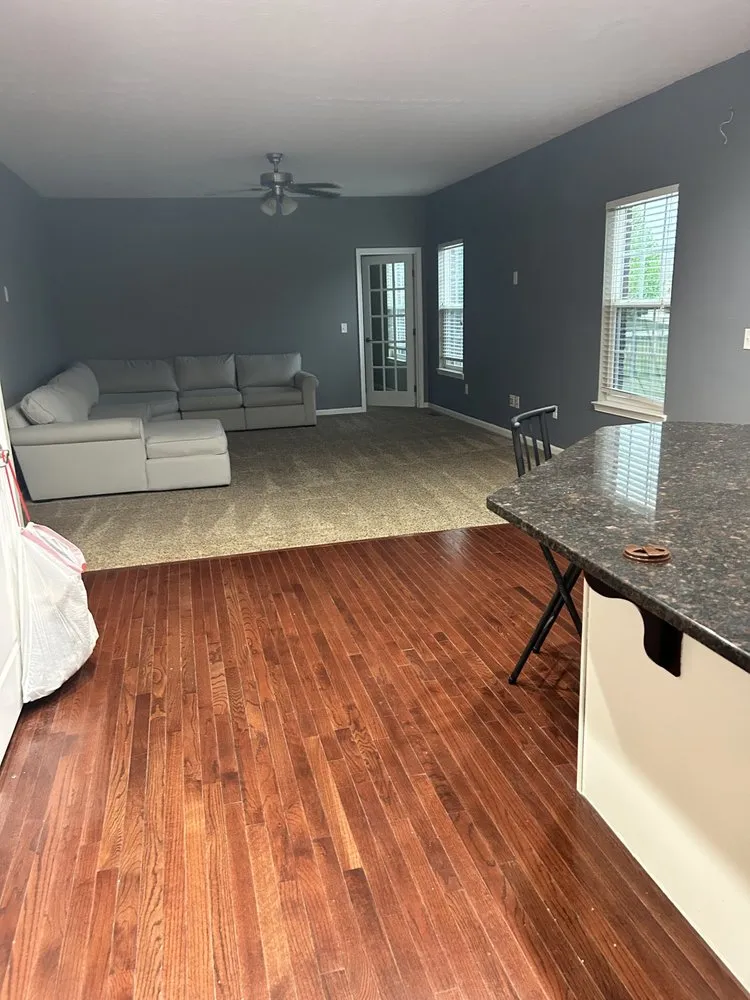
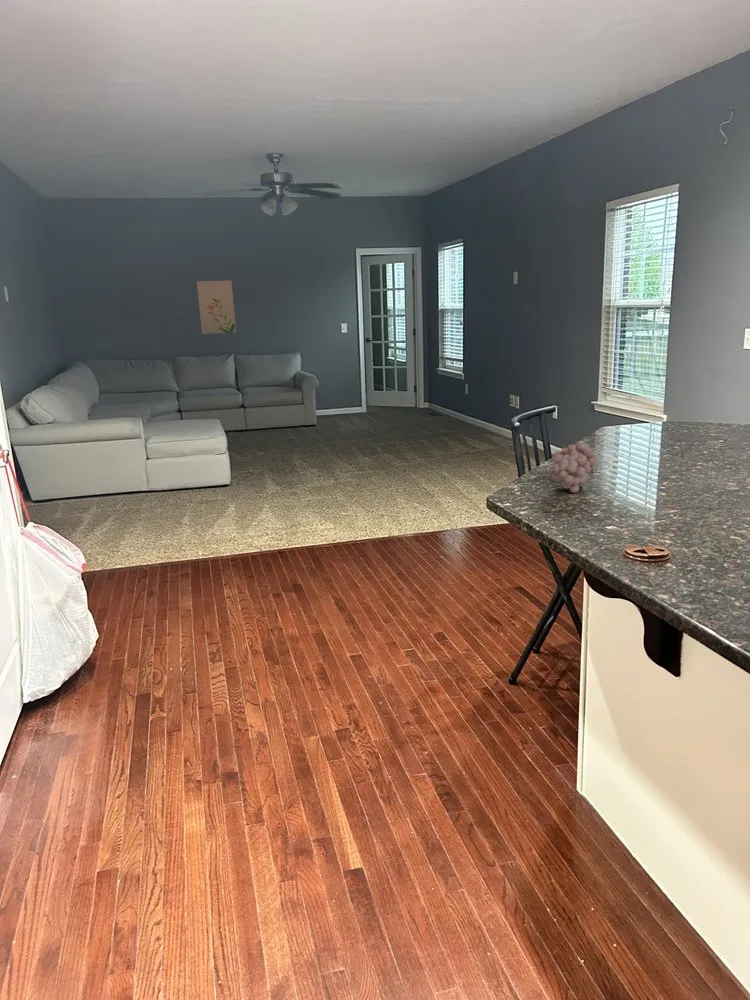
+ wall art [196,279,237,335]
+ fruit [549,441,597,494]
